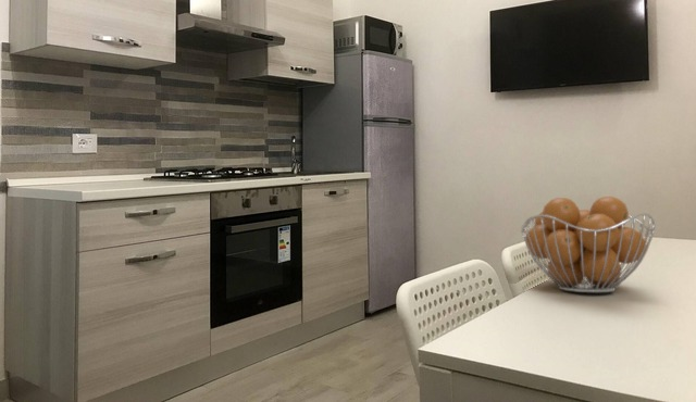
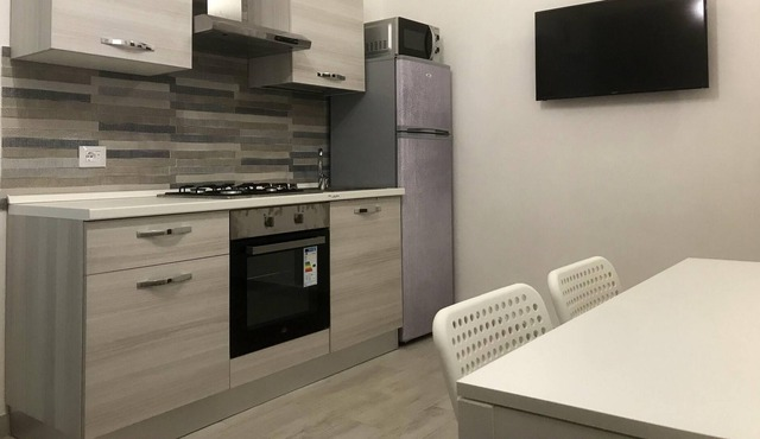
- fruit basket [520,196,656,293]
